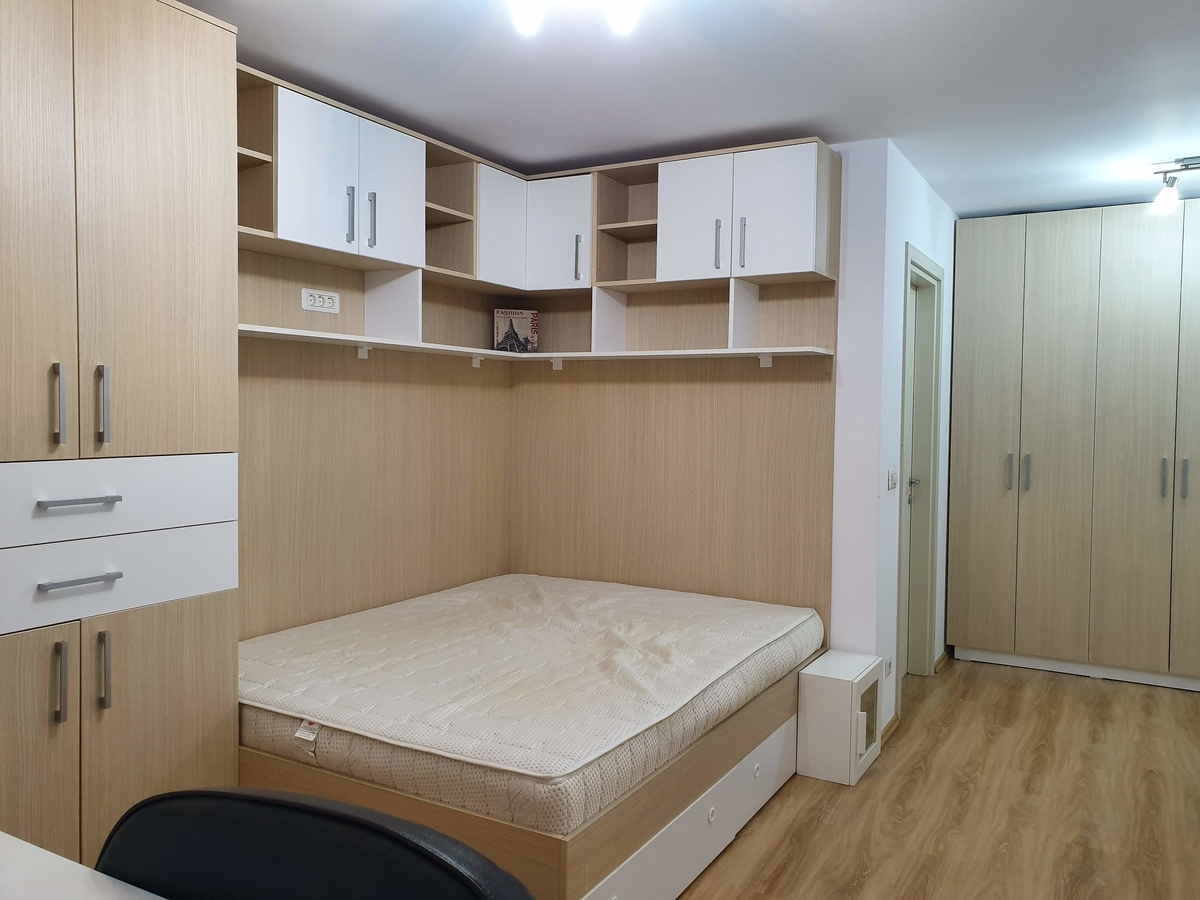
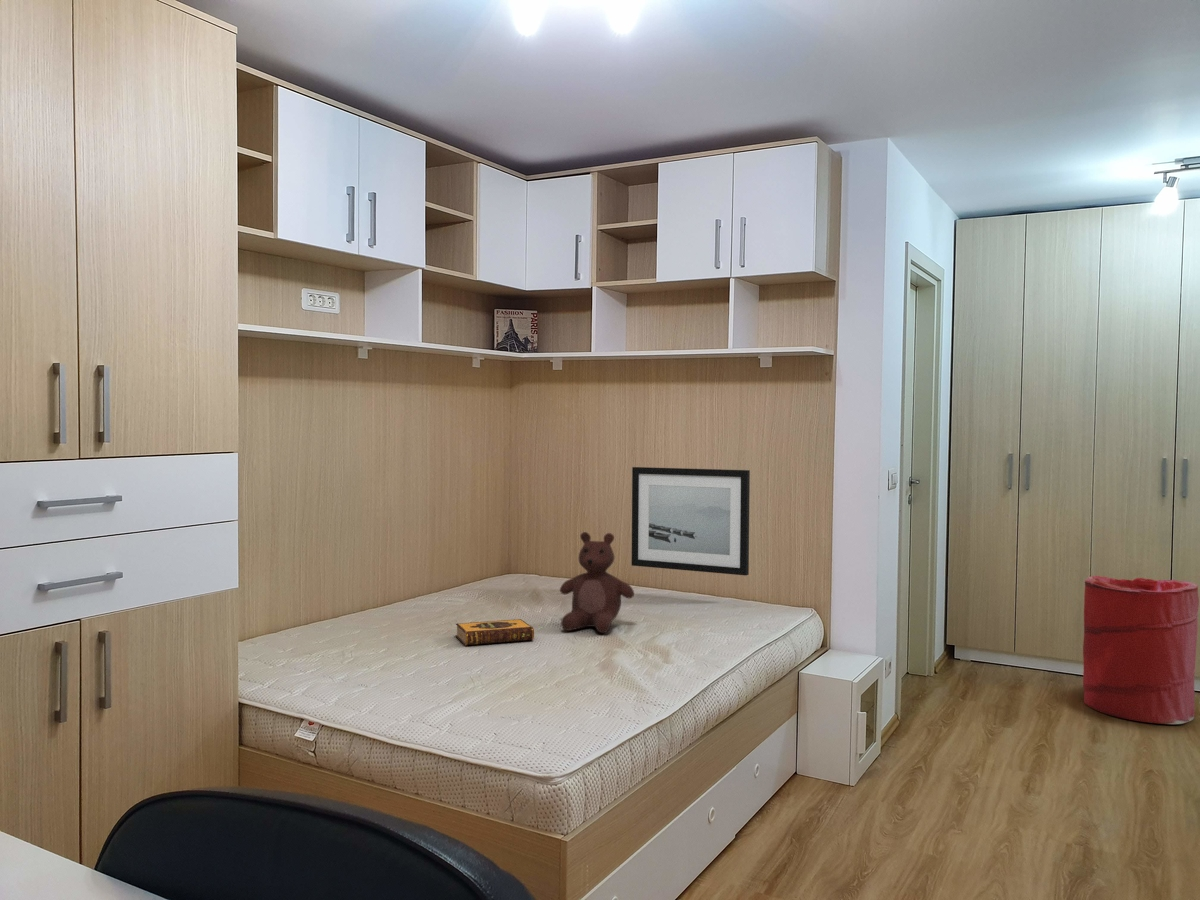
+ wall art [631,466,751,577]
+ laundry hamper [1082,575,1200,725]
+ teddy bear [559,531,635,634]
+ hardback book [455,618,535,647]
